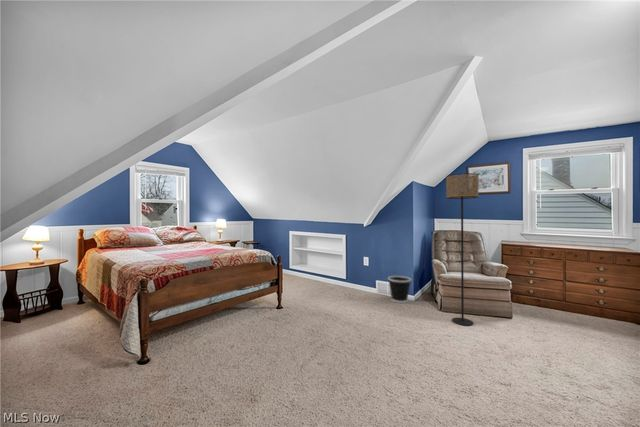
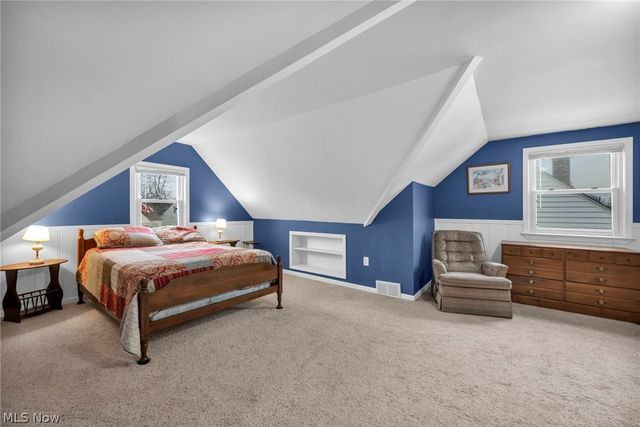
- floor lamp [445,172,479,327]
- wastebasket [387,275,412,304]
